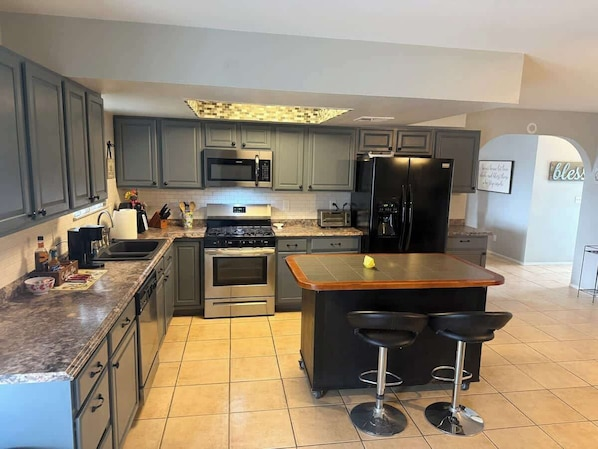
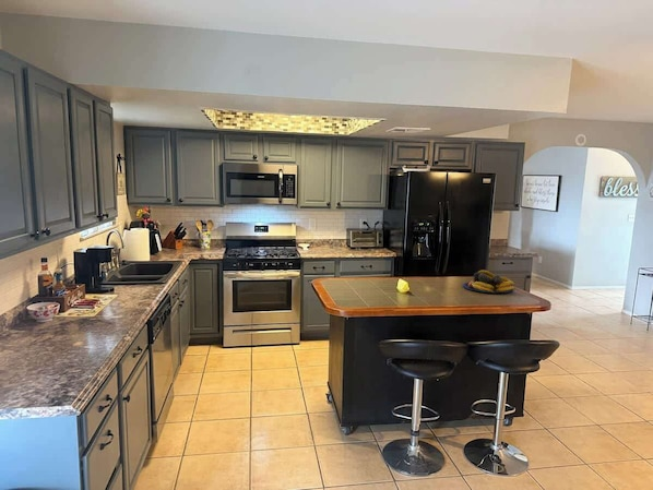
+ fruit bowl [462,270,515,294]
